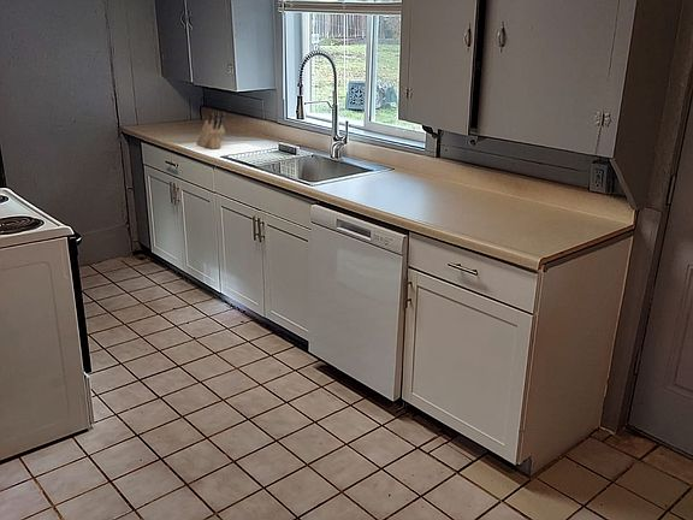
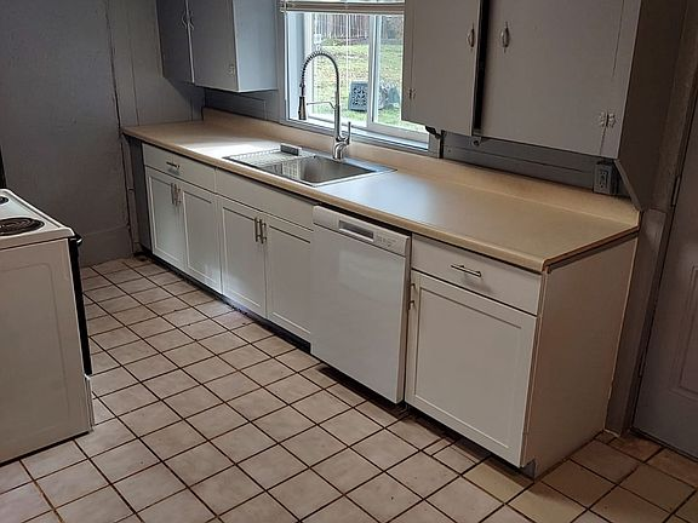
- knife block [195,111,226,150]
